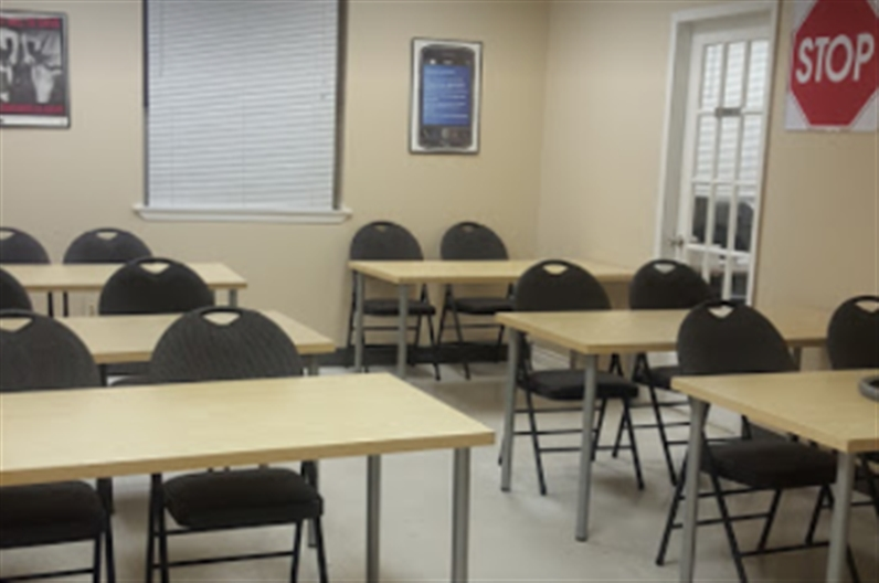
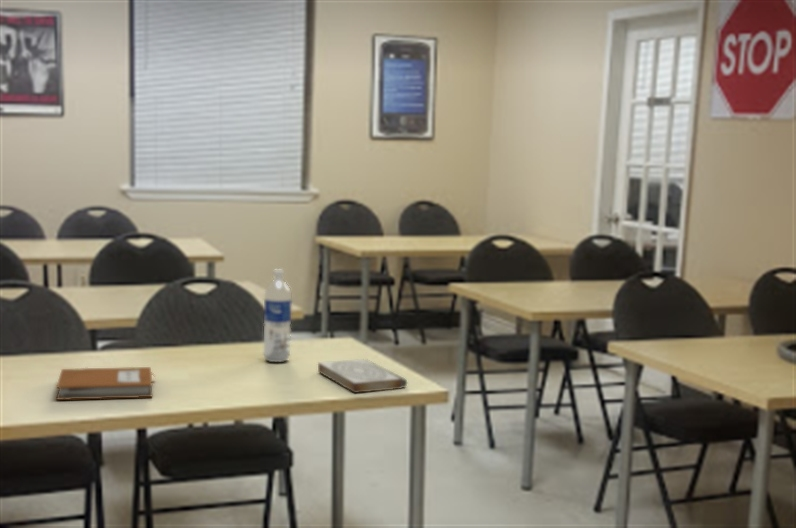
+ notebook [55,366,157,401]
+ book [317,358,408,394]
+ water bottle [263,269,293,363]
